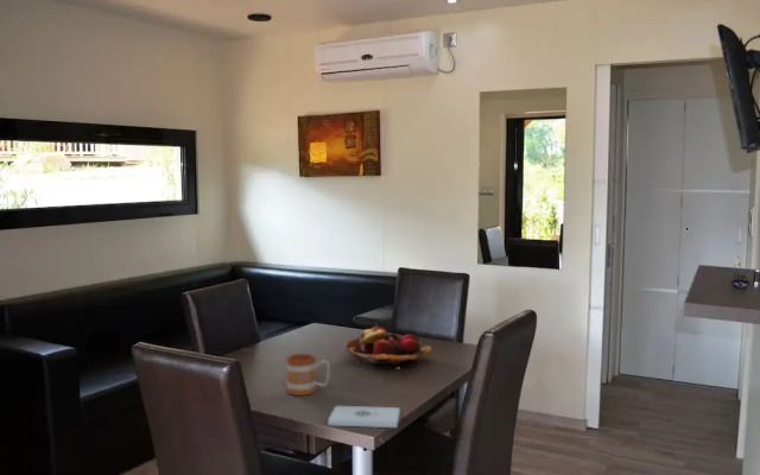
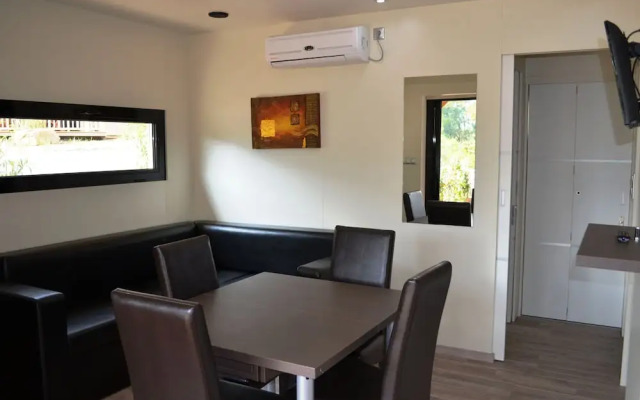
- notepad [327,405,401,429]
- mug [285,353,331,397]
- fruit basket [343,325,432,370]
